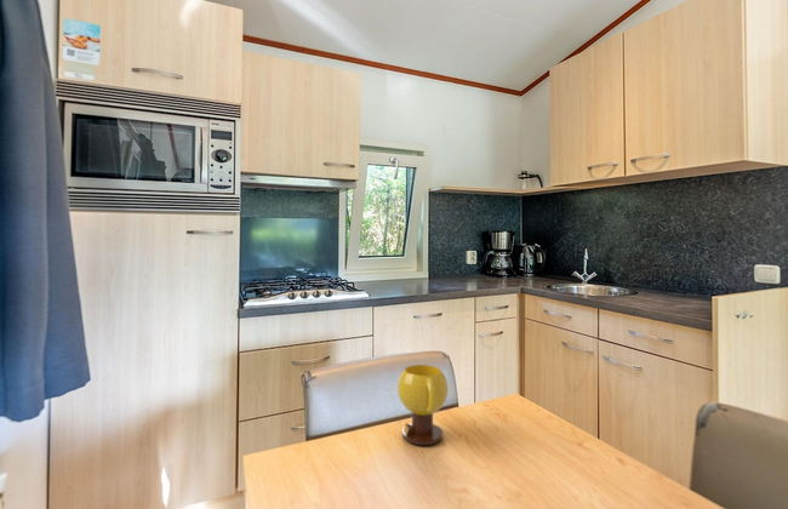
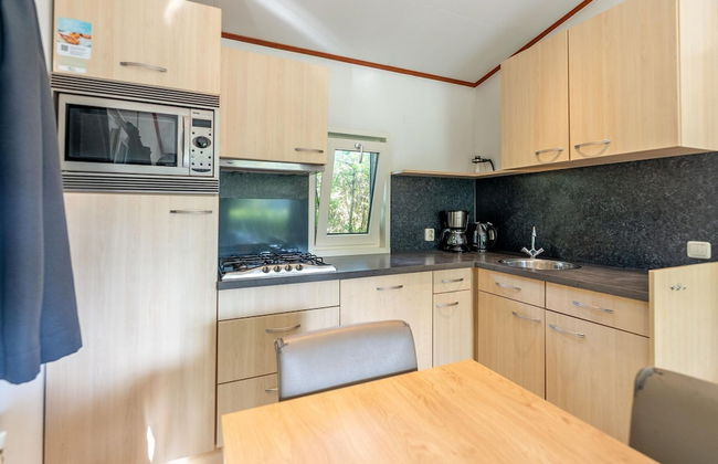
- mug [396,364,450,446]
